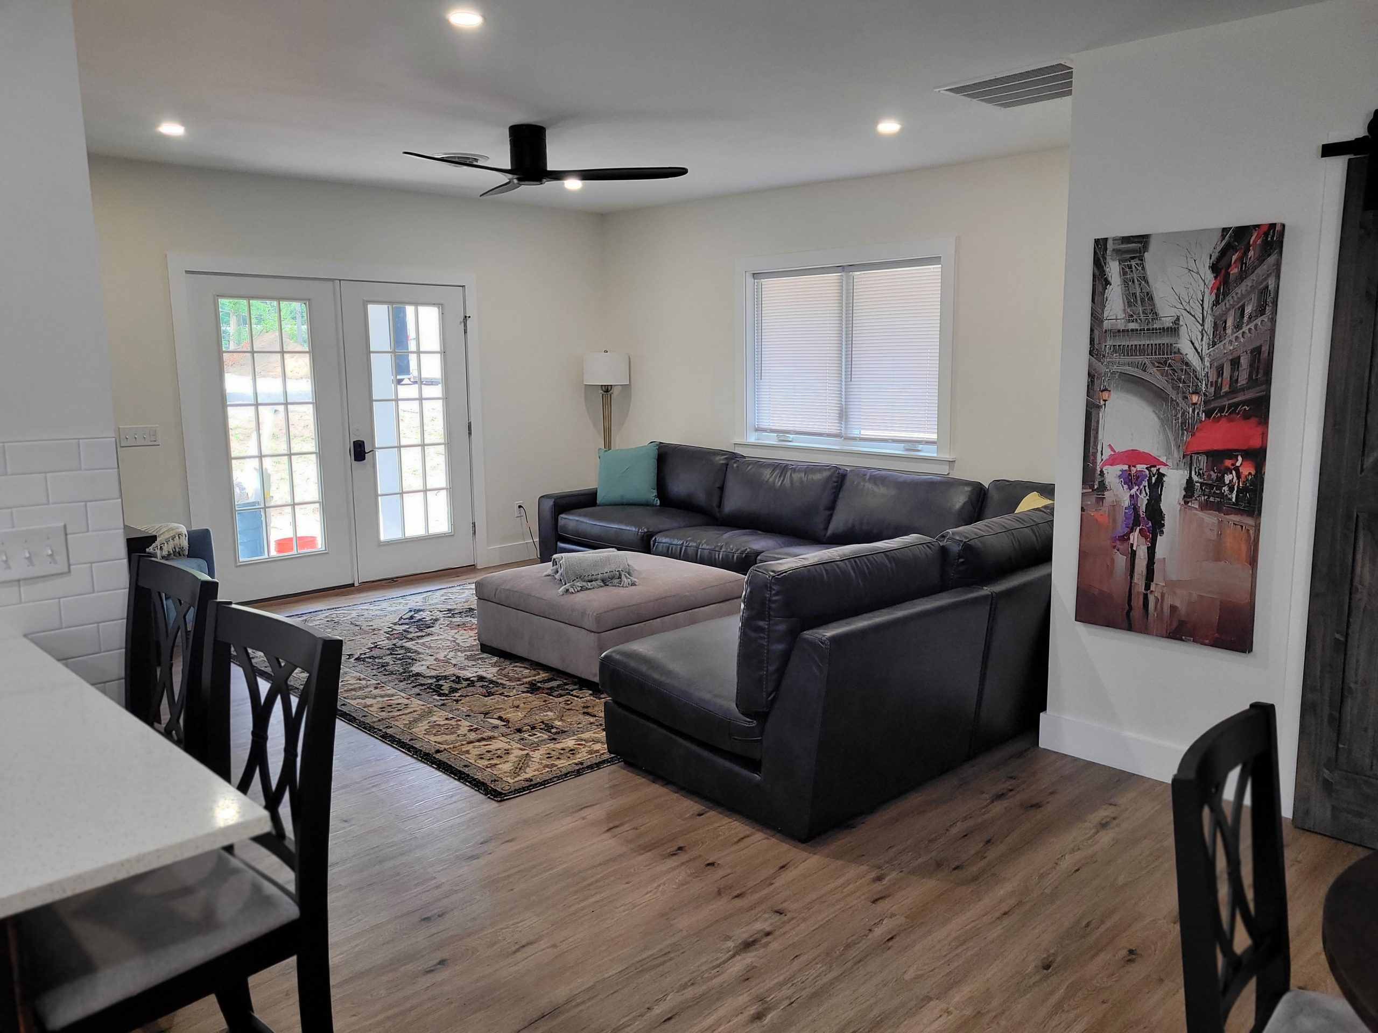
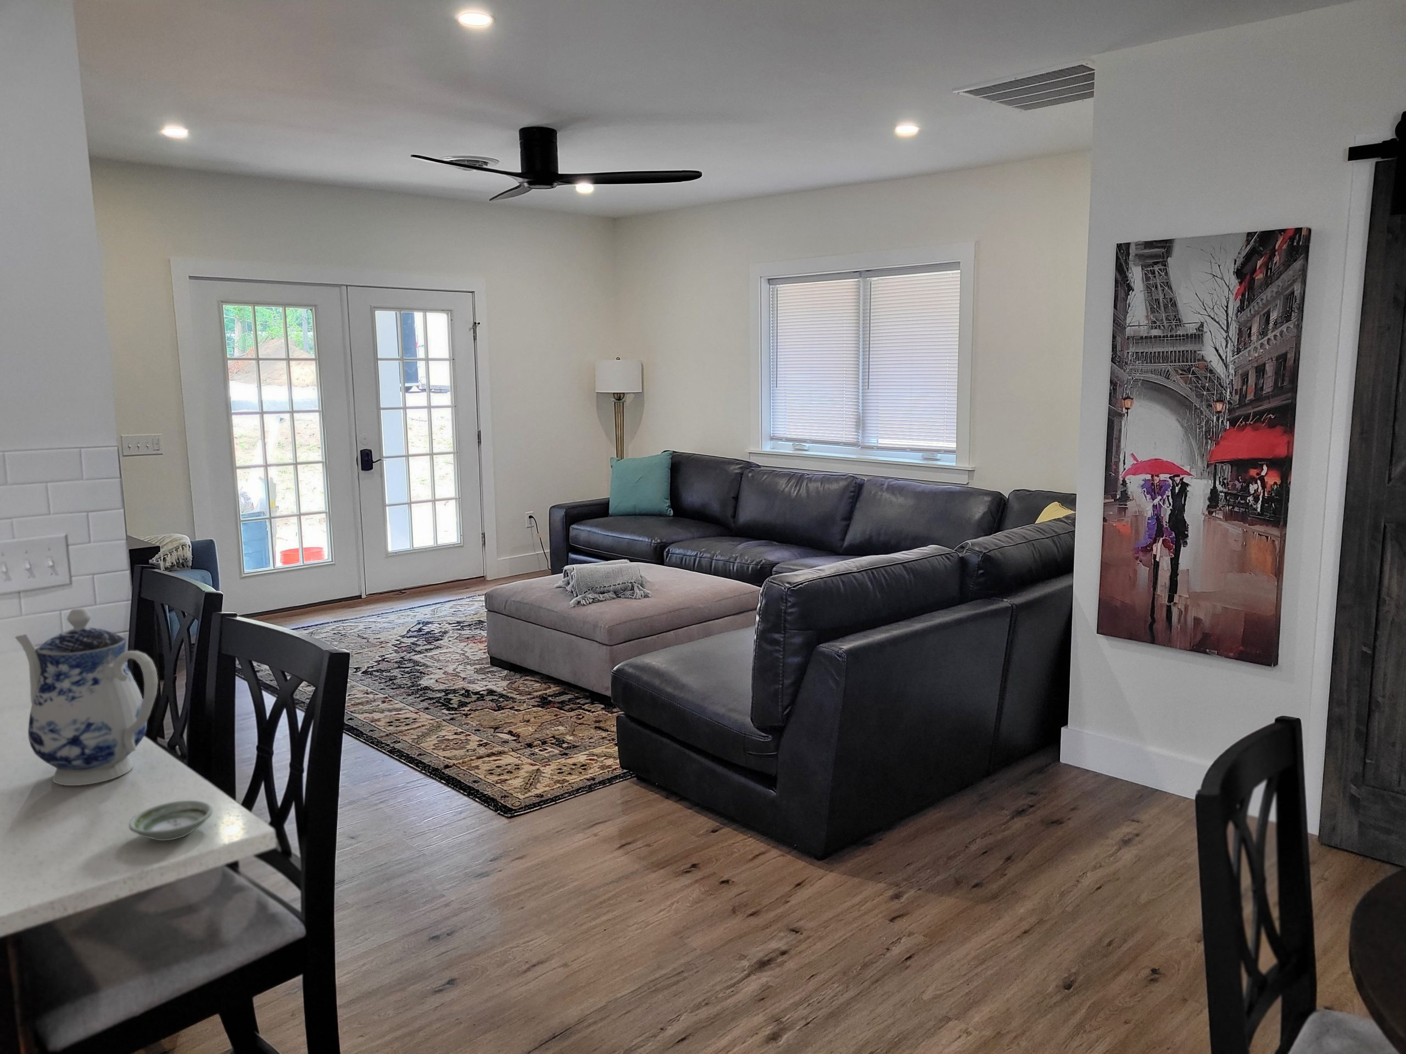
+ teapot [14,607,158,786]
+ saucer [128,799,213,841]
